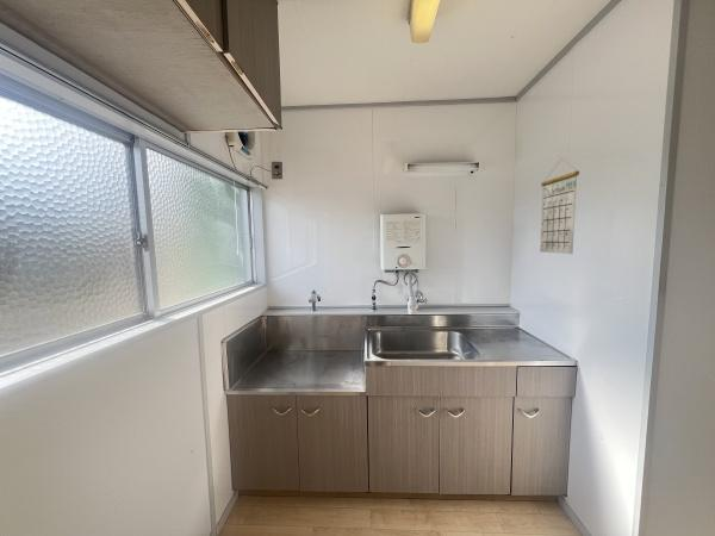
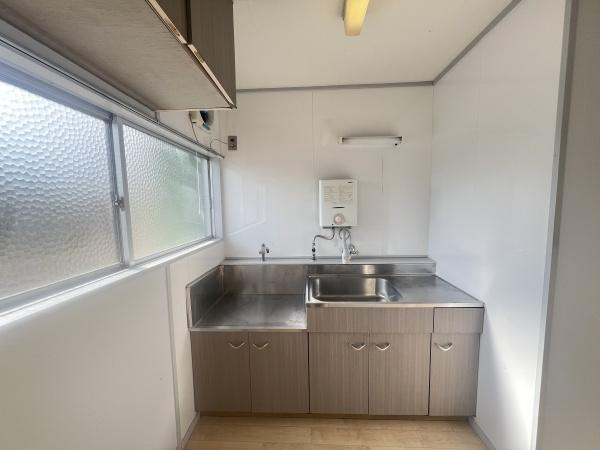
- calendar [539,160,580,255]
